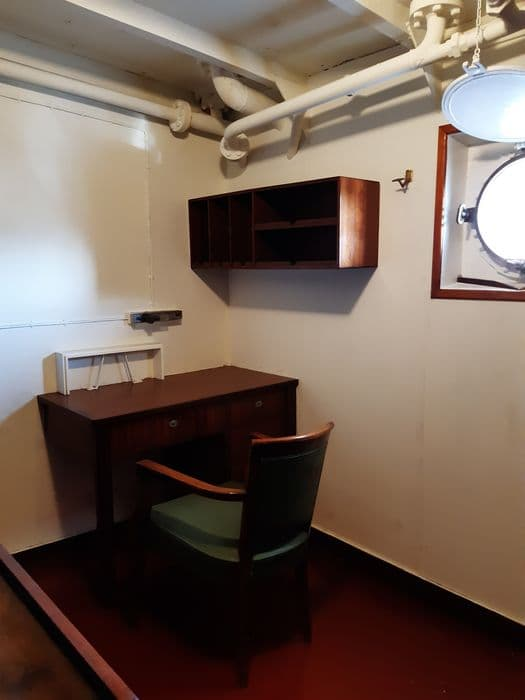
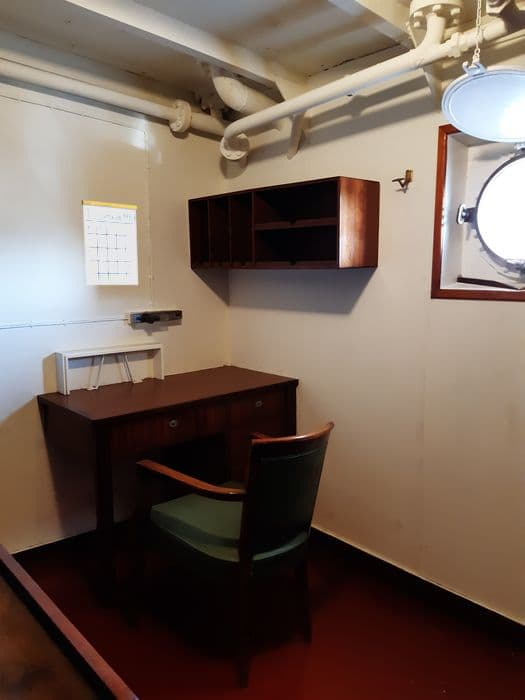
+ calendar [81,183,139,286]
